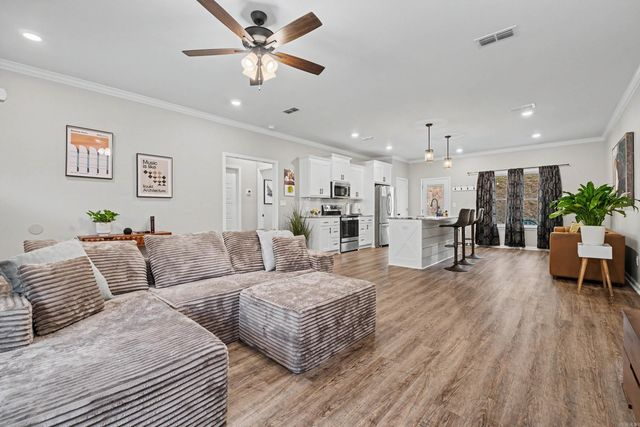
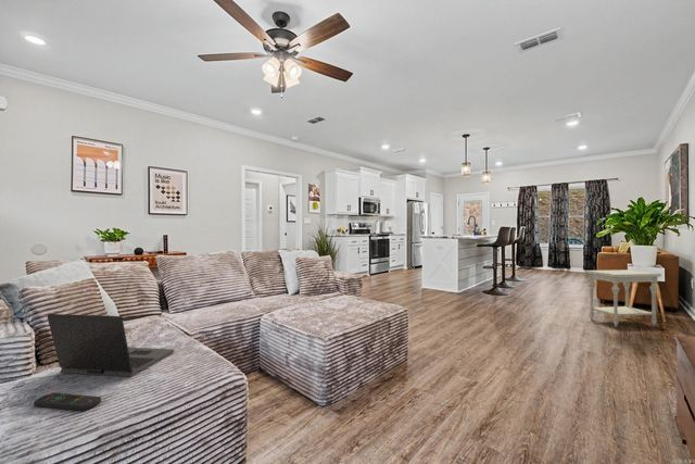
+ laptop [46,313,175,378]
+ side table [584,268,662,328]
+ remote control [33,392,102,412]
